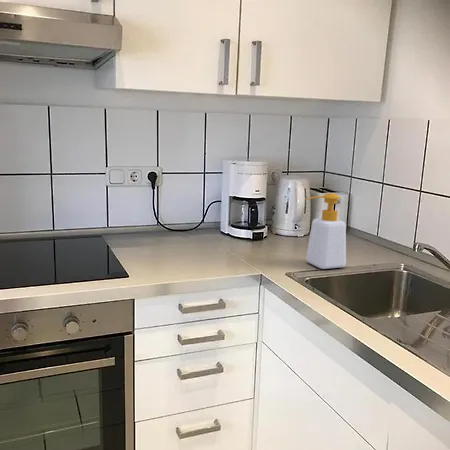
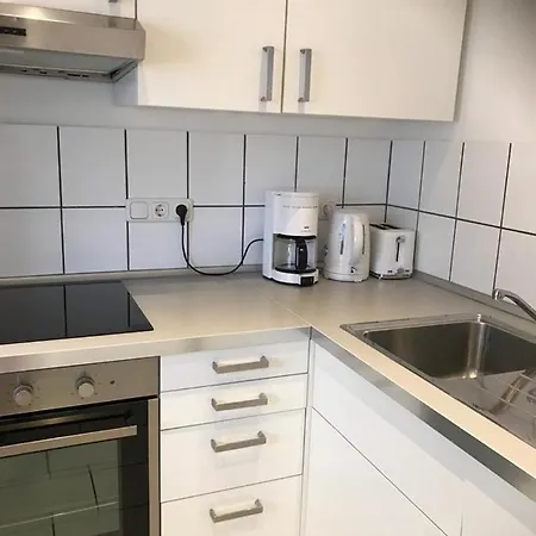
- soap bottle [304,192,347,270]
